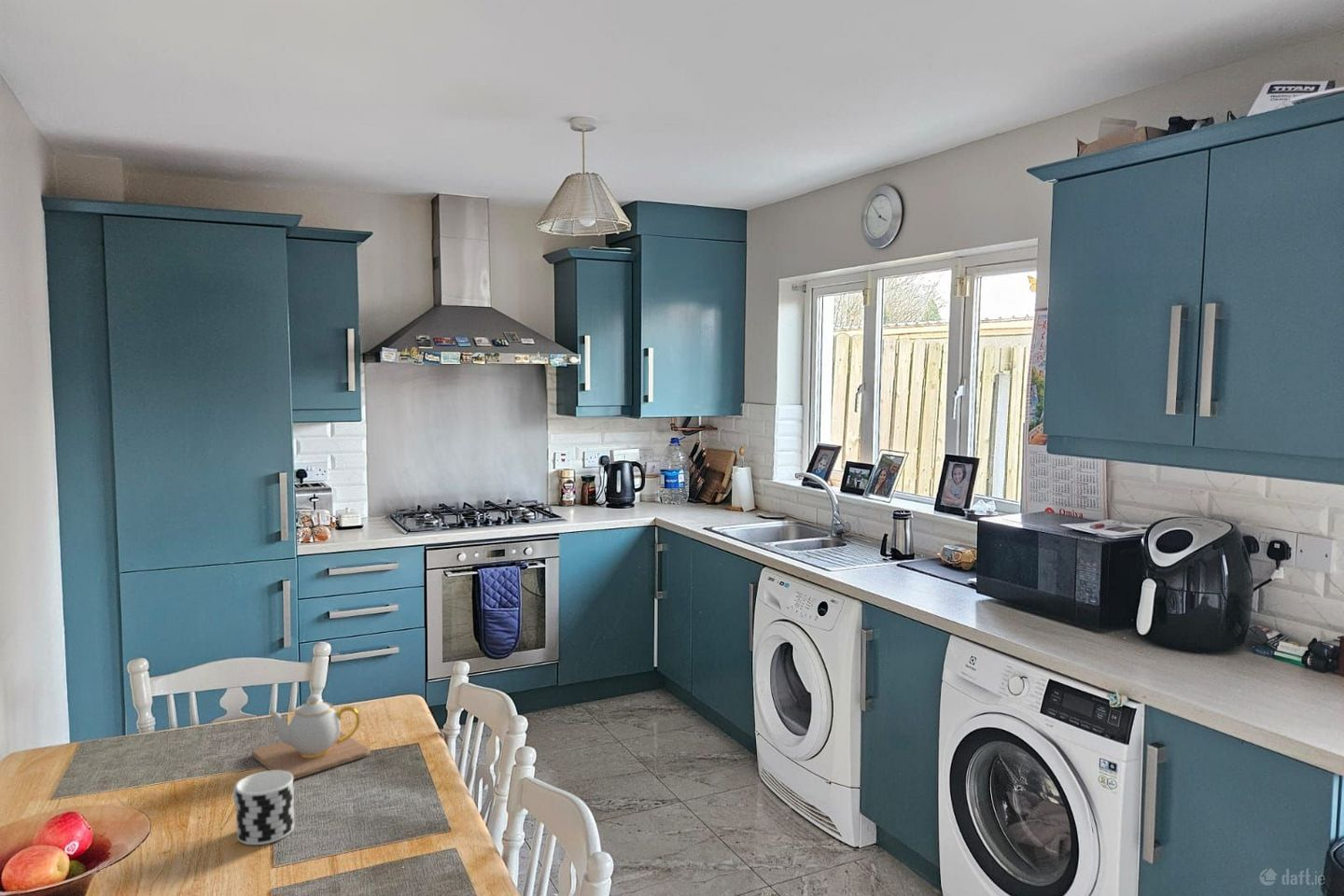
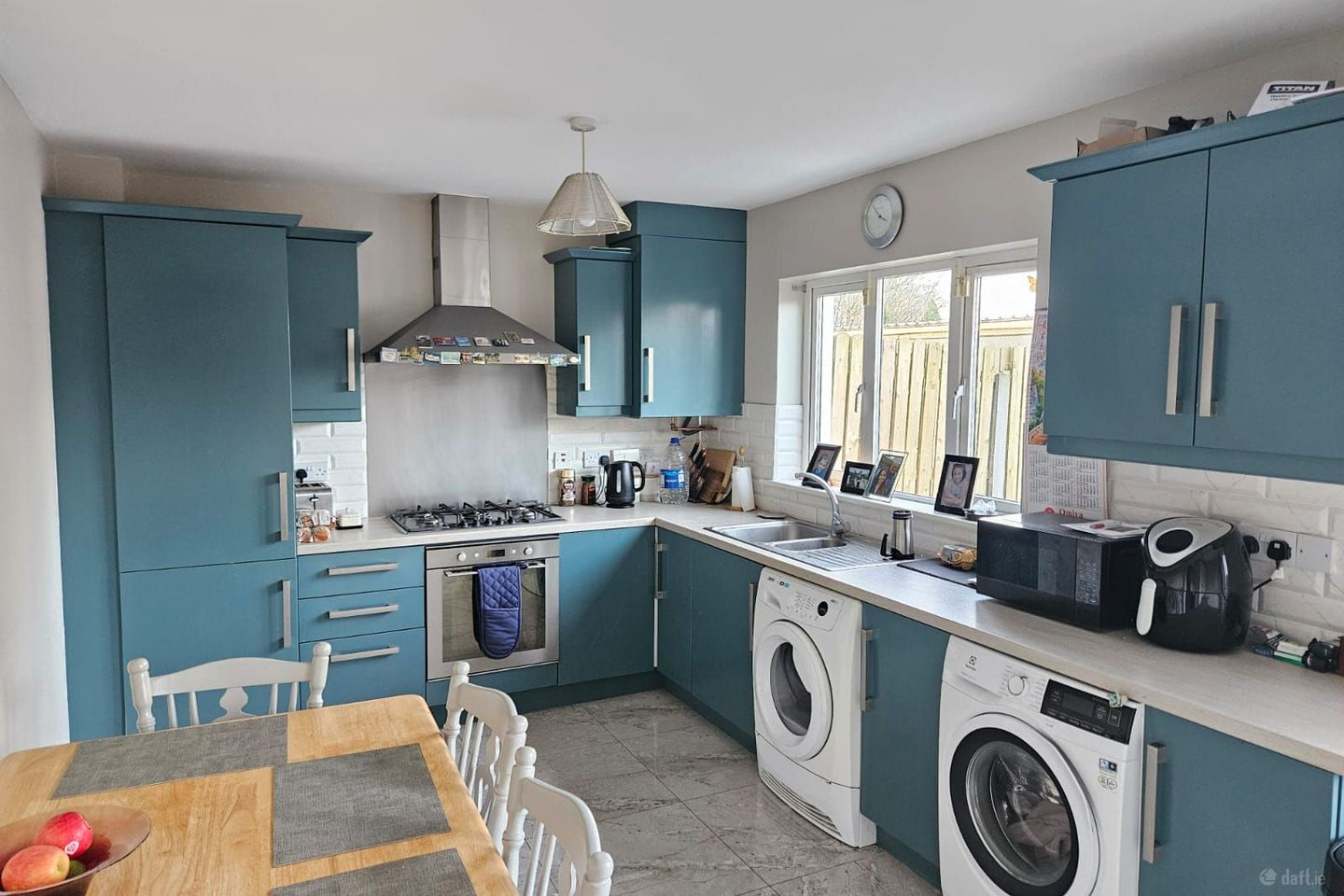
- cup [232,770,295,846]
- teapot [251,693,371,780]
